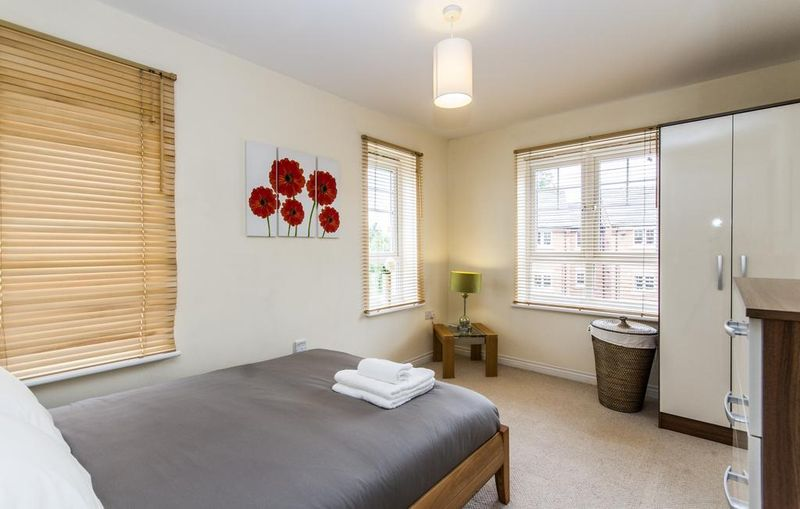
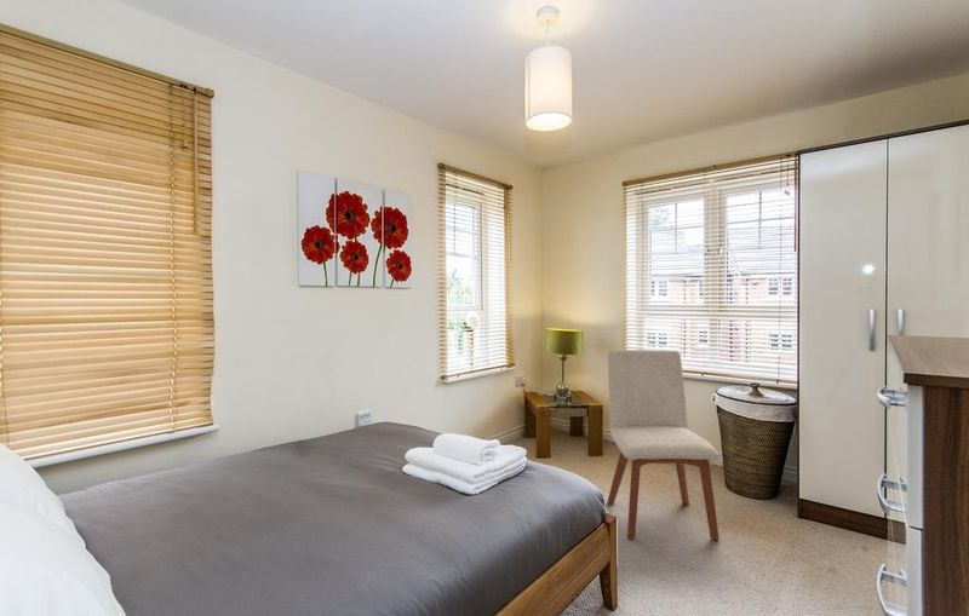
+ chair [606,349,721,541]
